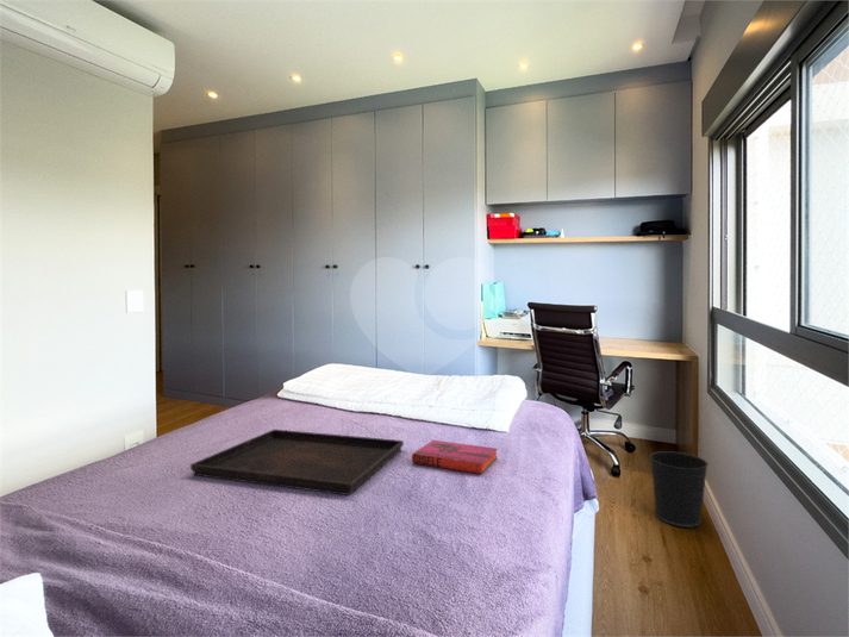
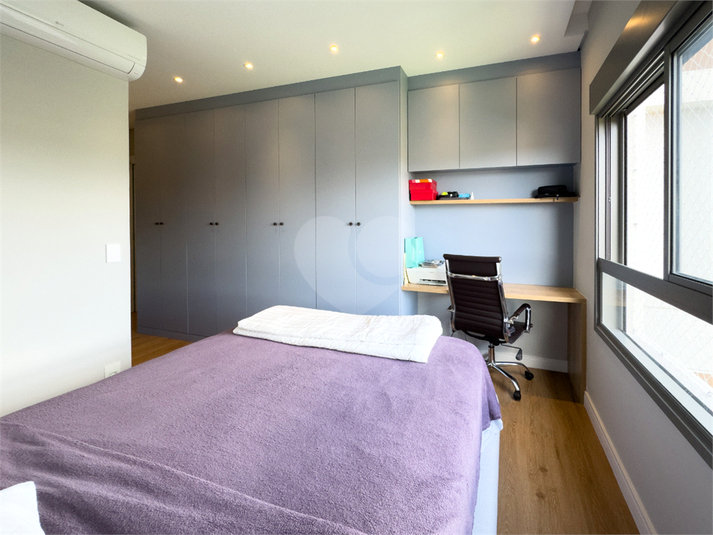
- serving tray [189,429,405,497]
- hardback book [411,439,498,475]
- wastebasket [649,450,710,529]
